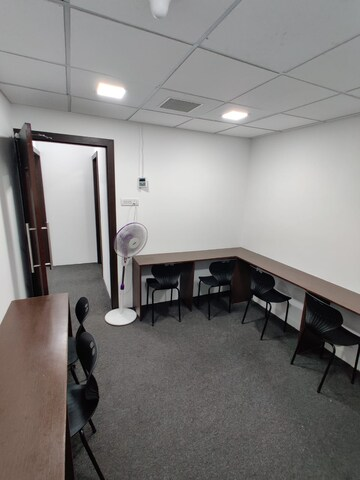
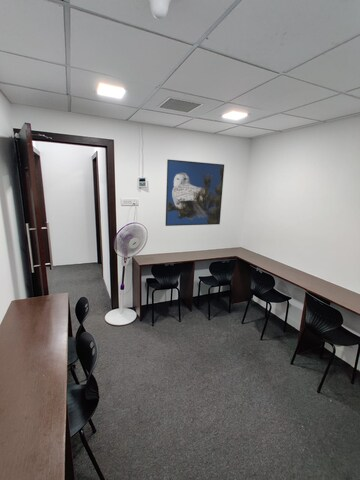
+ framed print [164,158,225,227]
